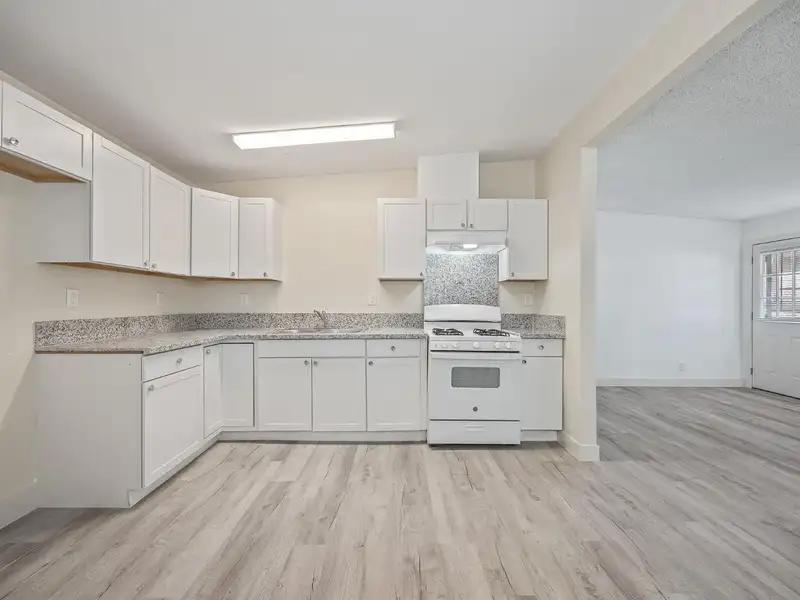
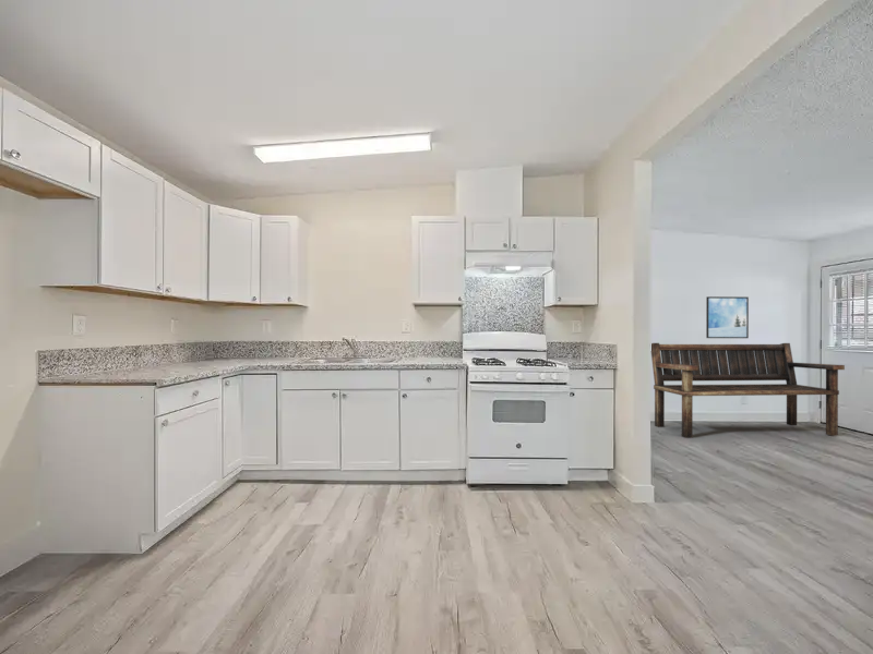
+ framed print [705,295,750,339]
+ bench [650,342,846,439]
